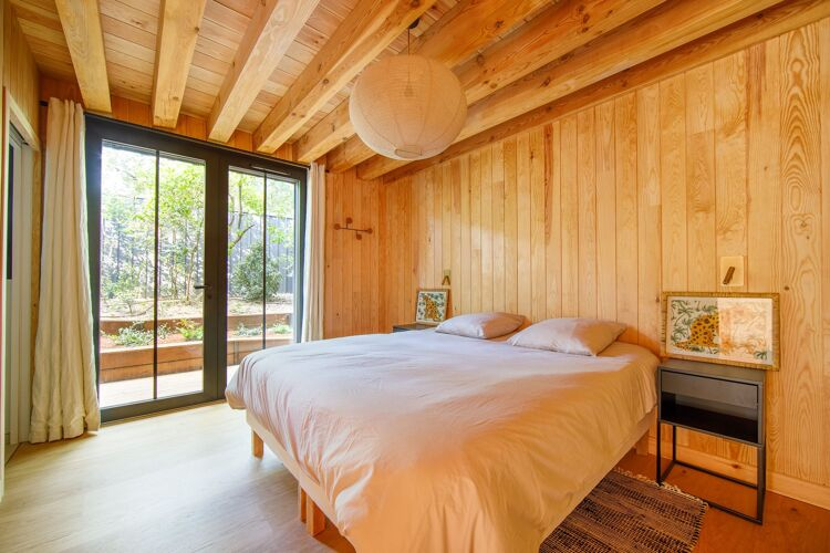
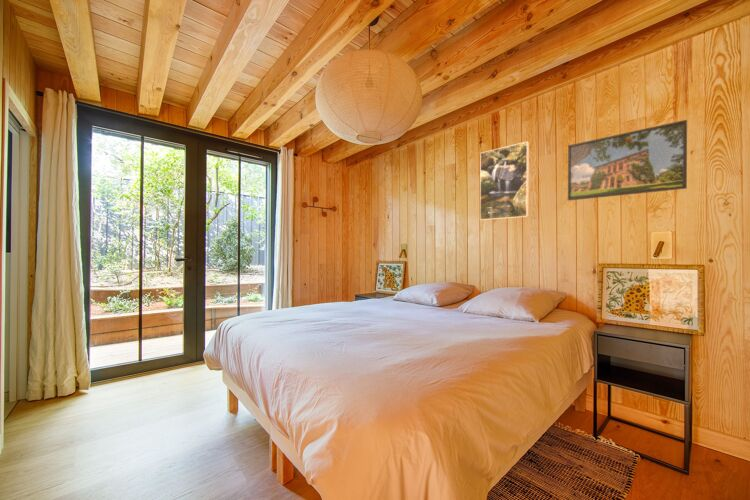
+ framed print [567,119,688,202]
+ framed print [479,140,530,221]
